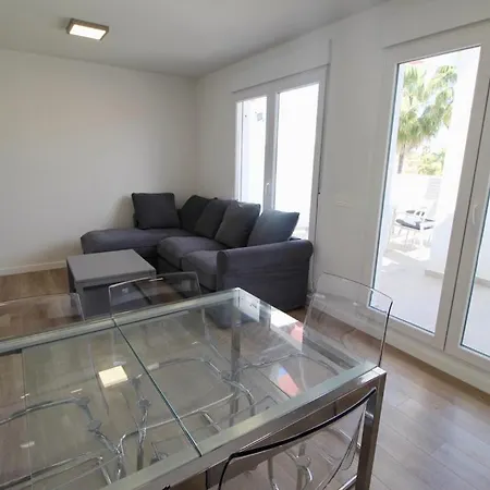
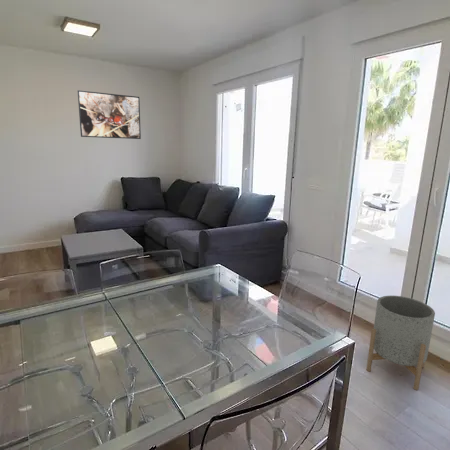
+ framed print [77,89,142,140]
+ planter [365,295,436,391]
